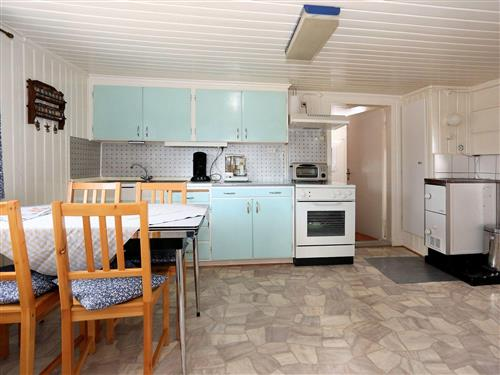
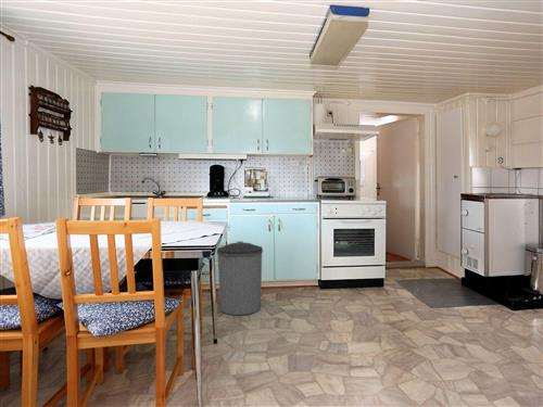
+ trash can [216,240,264,316]
